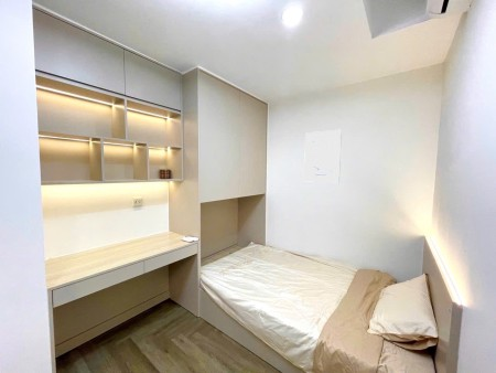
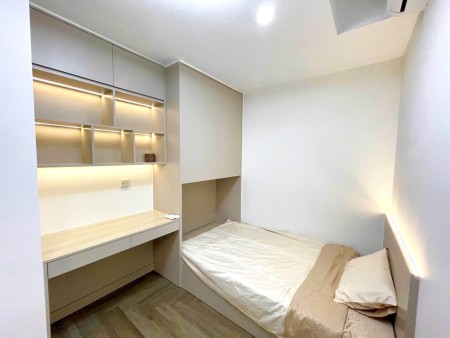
- wall art [303,129,343,183]
